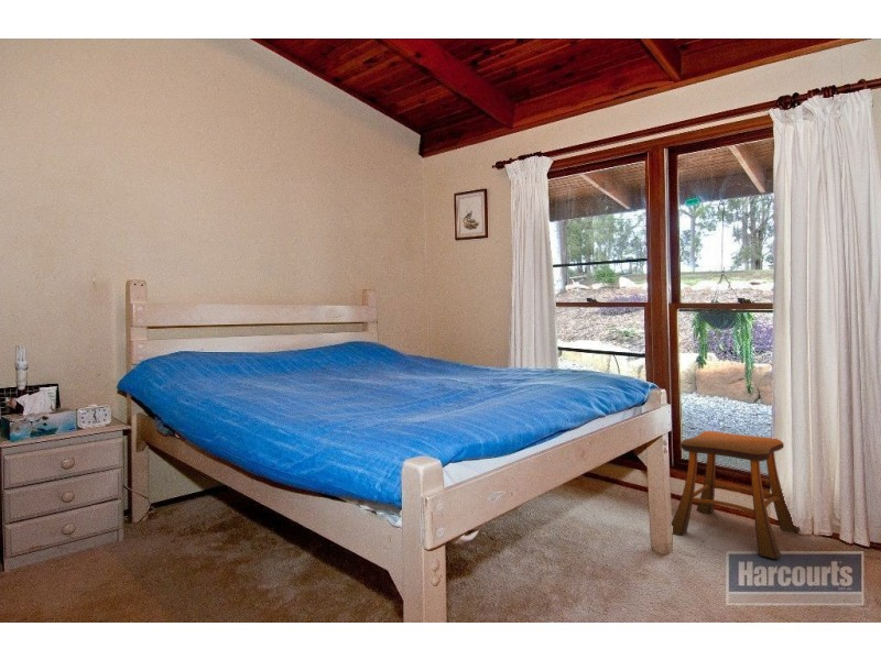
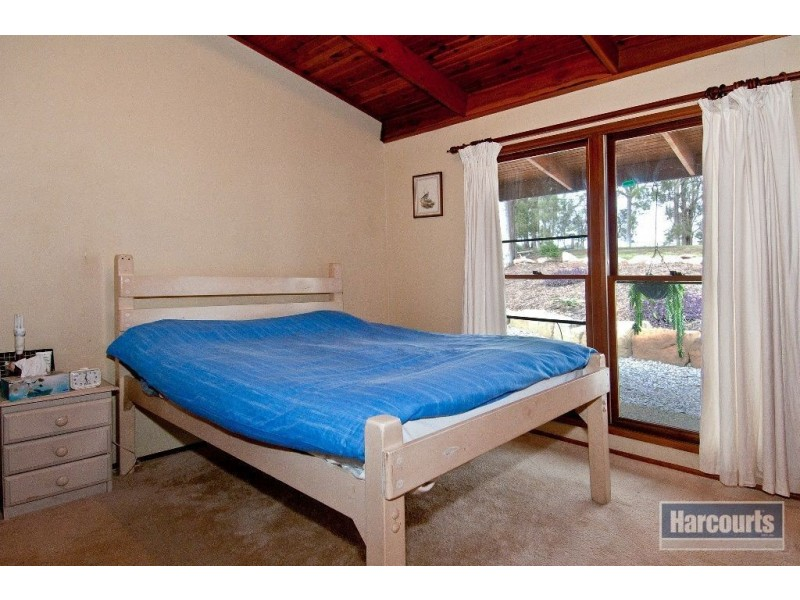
- stool [671,430,802,560]
